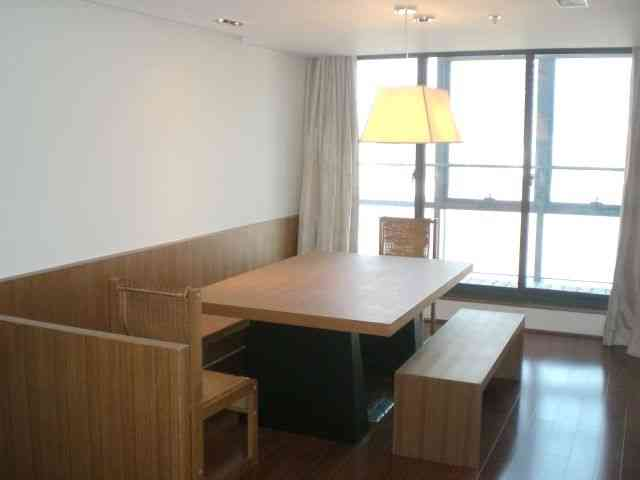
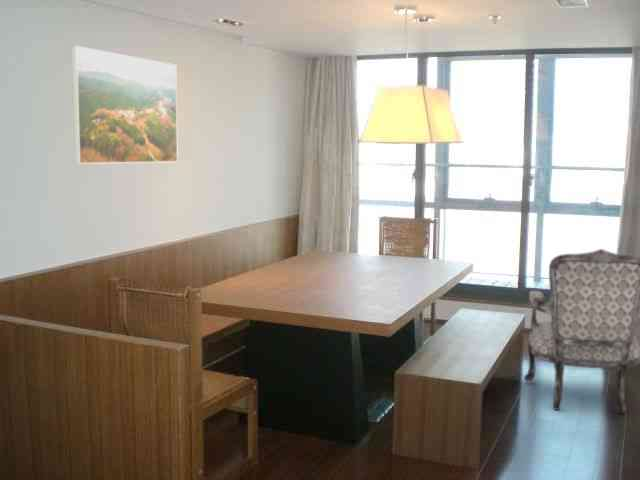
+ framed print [70,45,179,165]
+ armchair [523,248,640,415]
